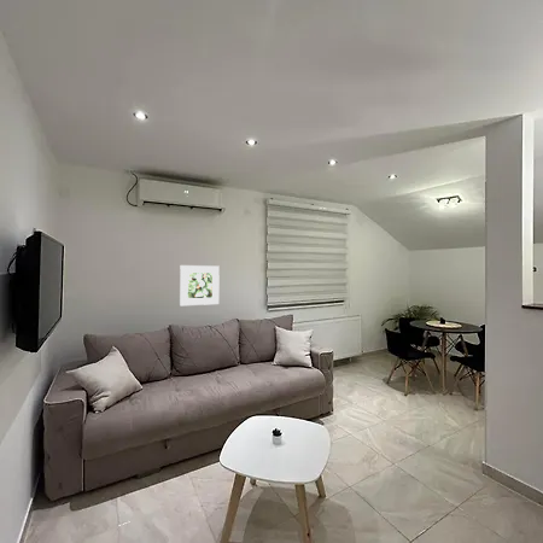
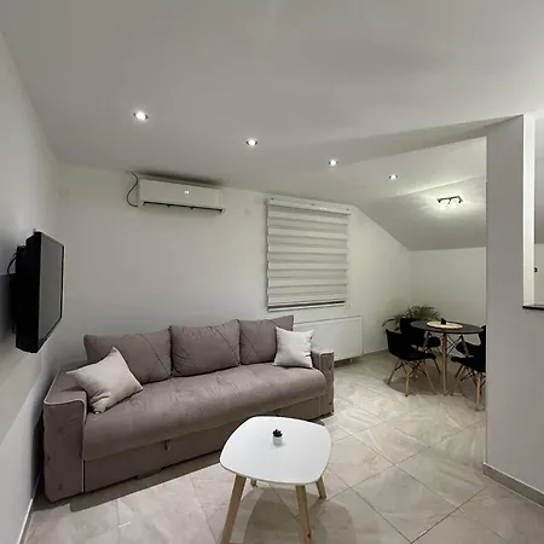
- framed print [179,264,221,306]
